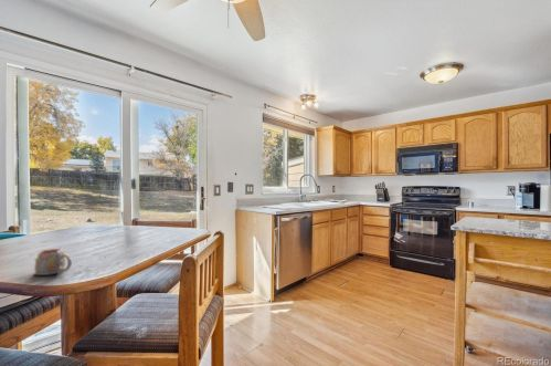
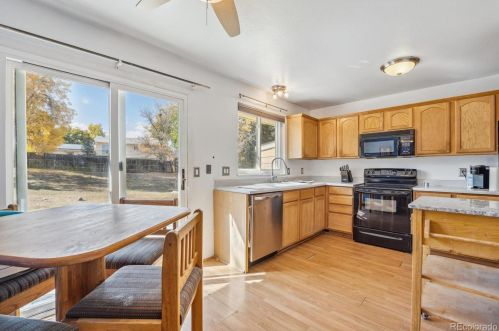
- mug [32,248,73,276]
